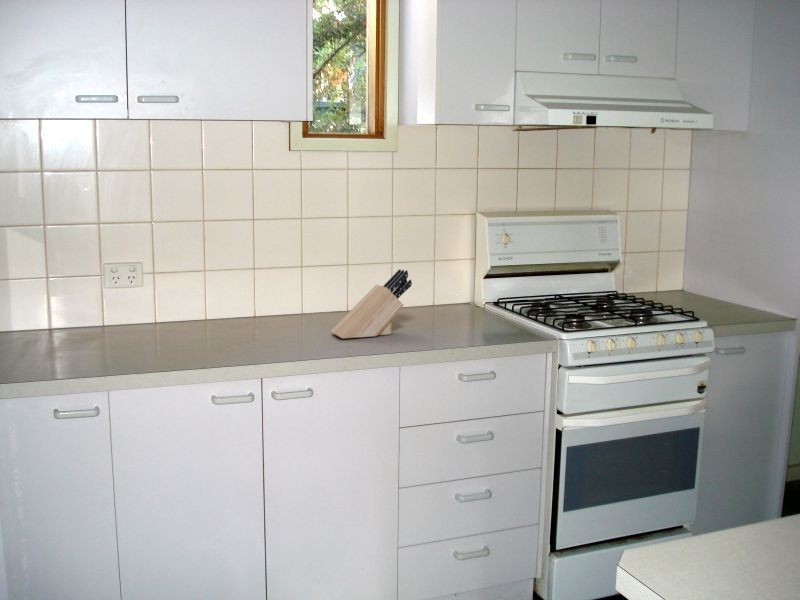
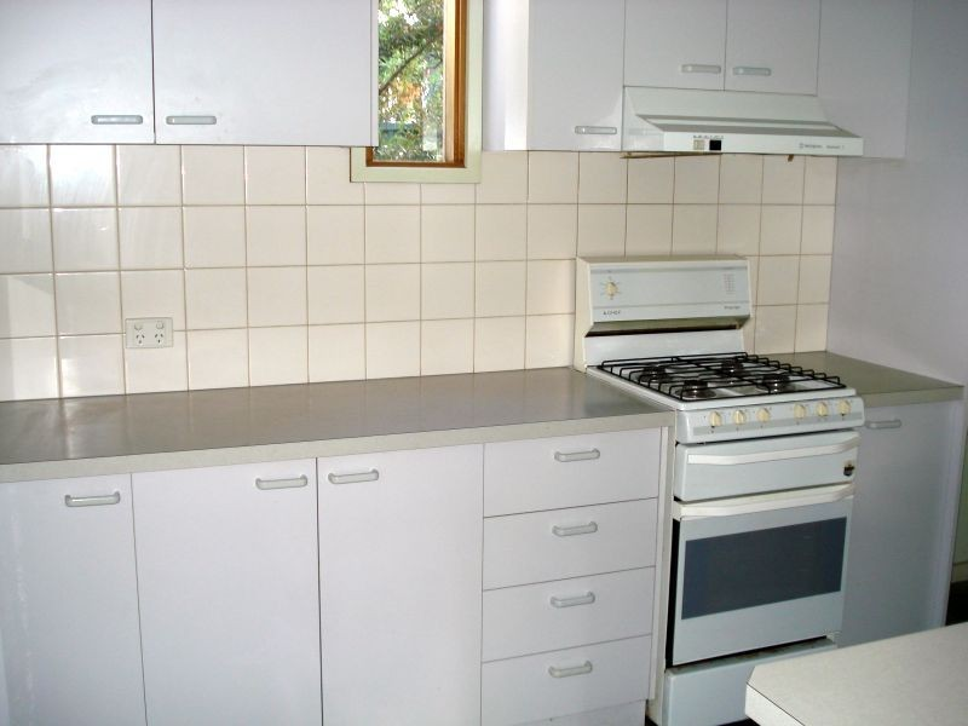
- knife block [330,268,413,340]
